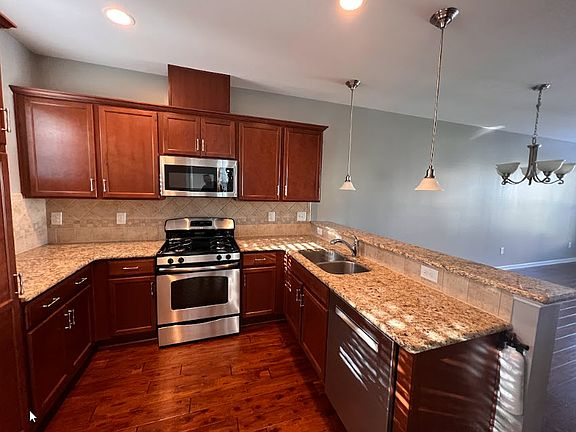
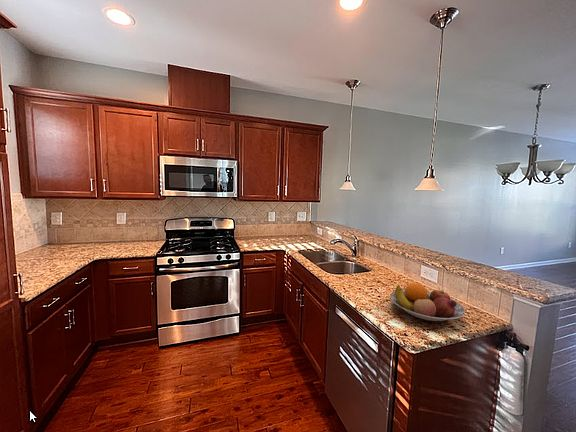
+ fruit bowl [389,283,466,322]
